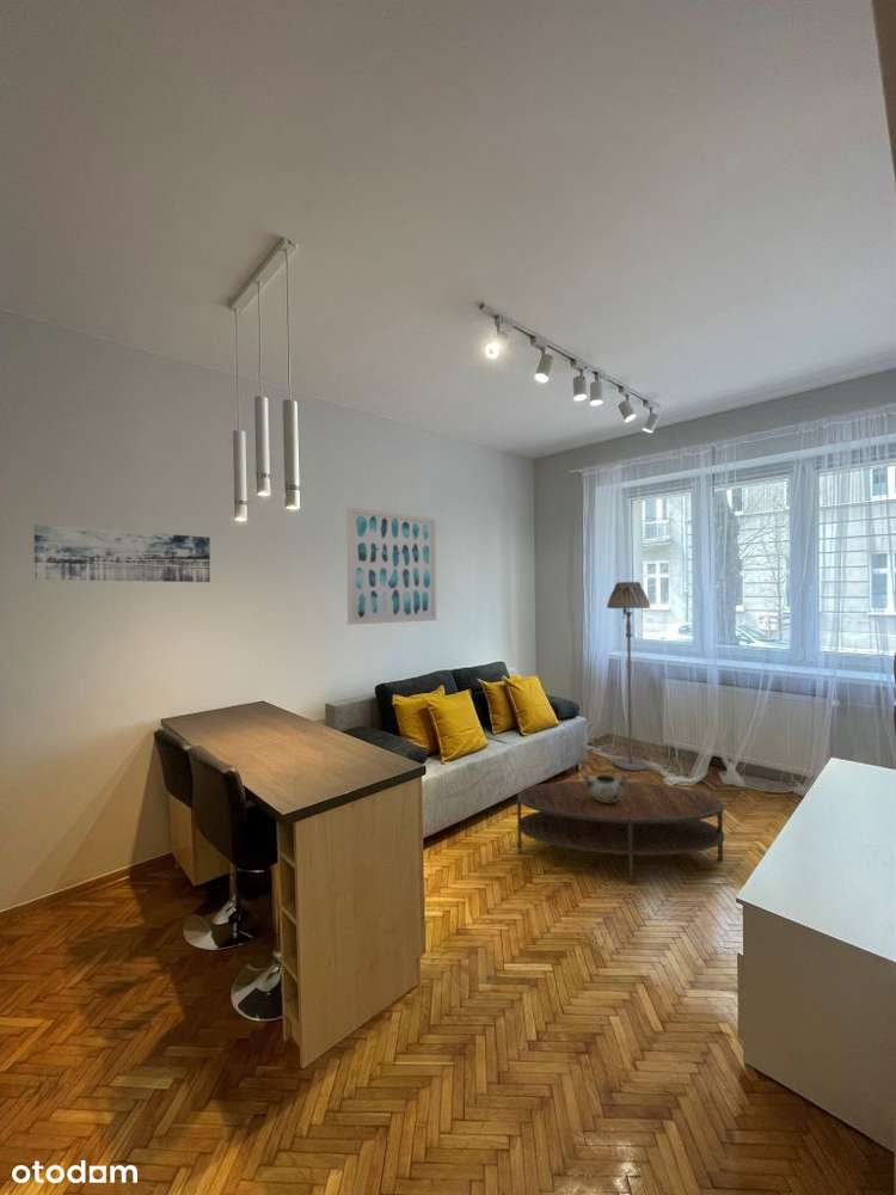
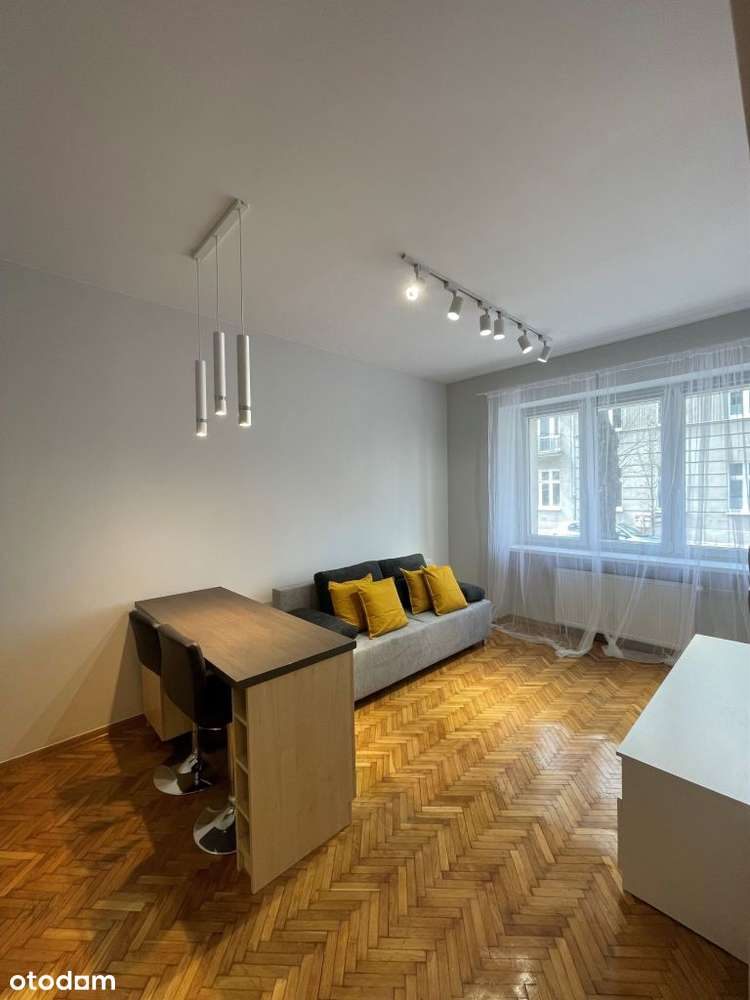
- coffee table [516,780,725,884]
- floor lamp [606,581,651,772]
- wall art [32,523,211,583]
- decorative bowl [581,772,630,803]
- wall art [345,505,437,626]
